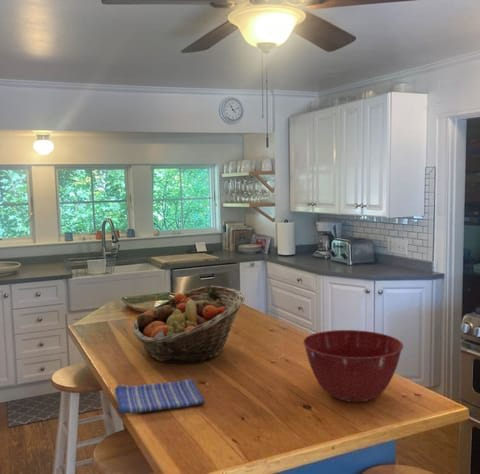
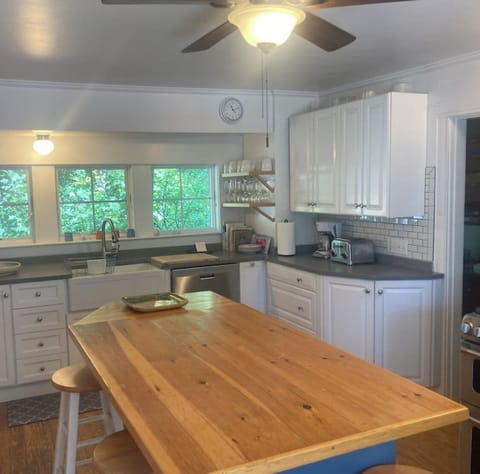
- fruit basket [131,285,246,364]
- dish towel [114,378,206,415]
- mixing bowl [302,329,404,403]
